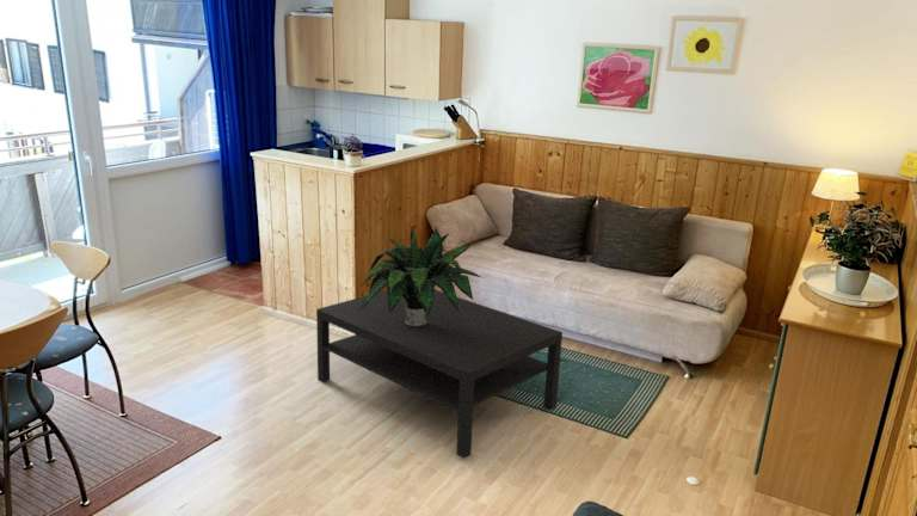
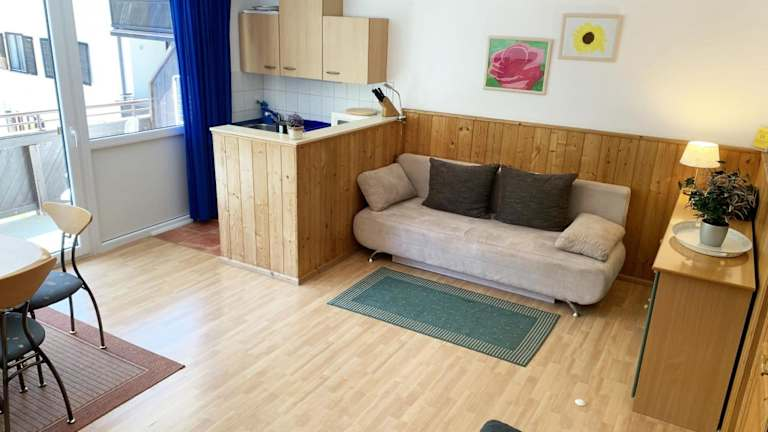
- potted plant [359,226,485,326]
- coffee table [315,289,564,460]
